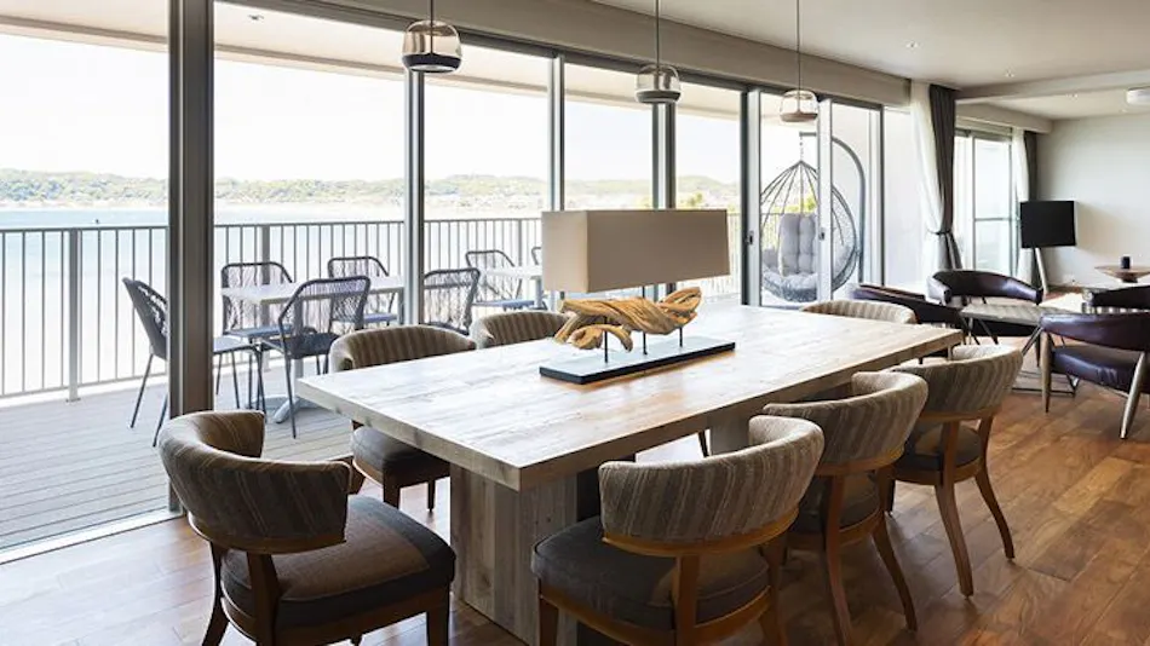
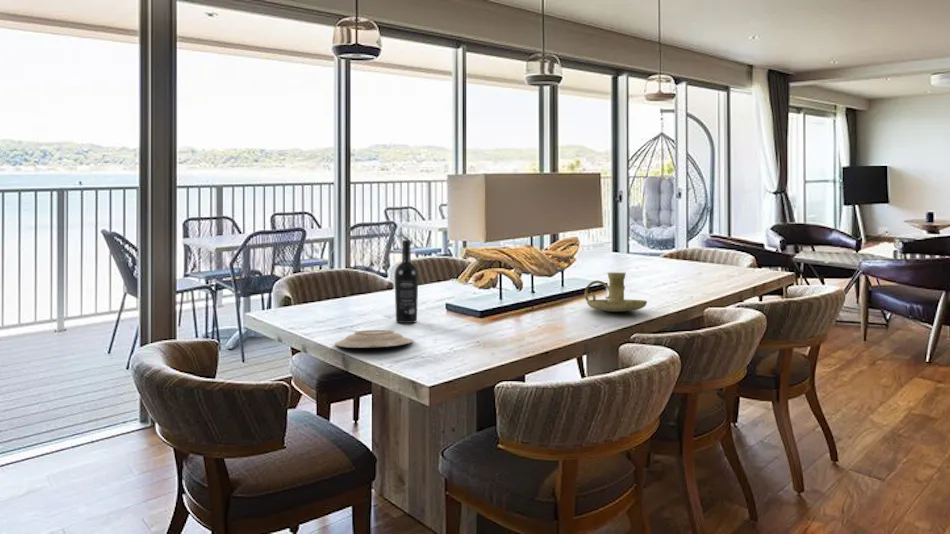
+ candle holder [584,272,648,313]
+ plate [334,329,415,349]
+ wine bottle [394,239,419,324]
